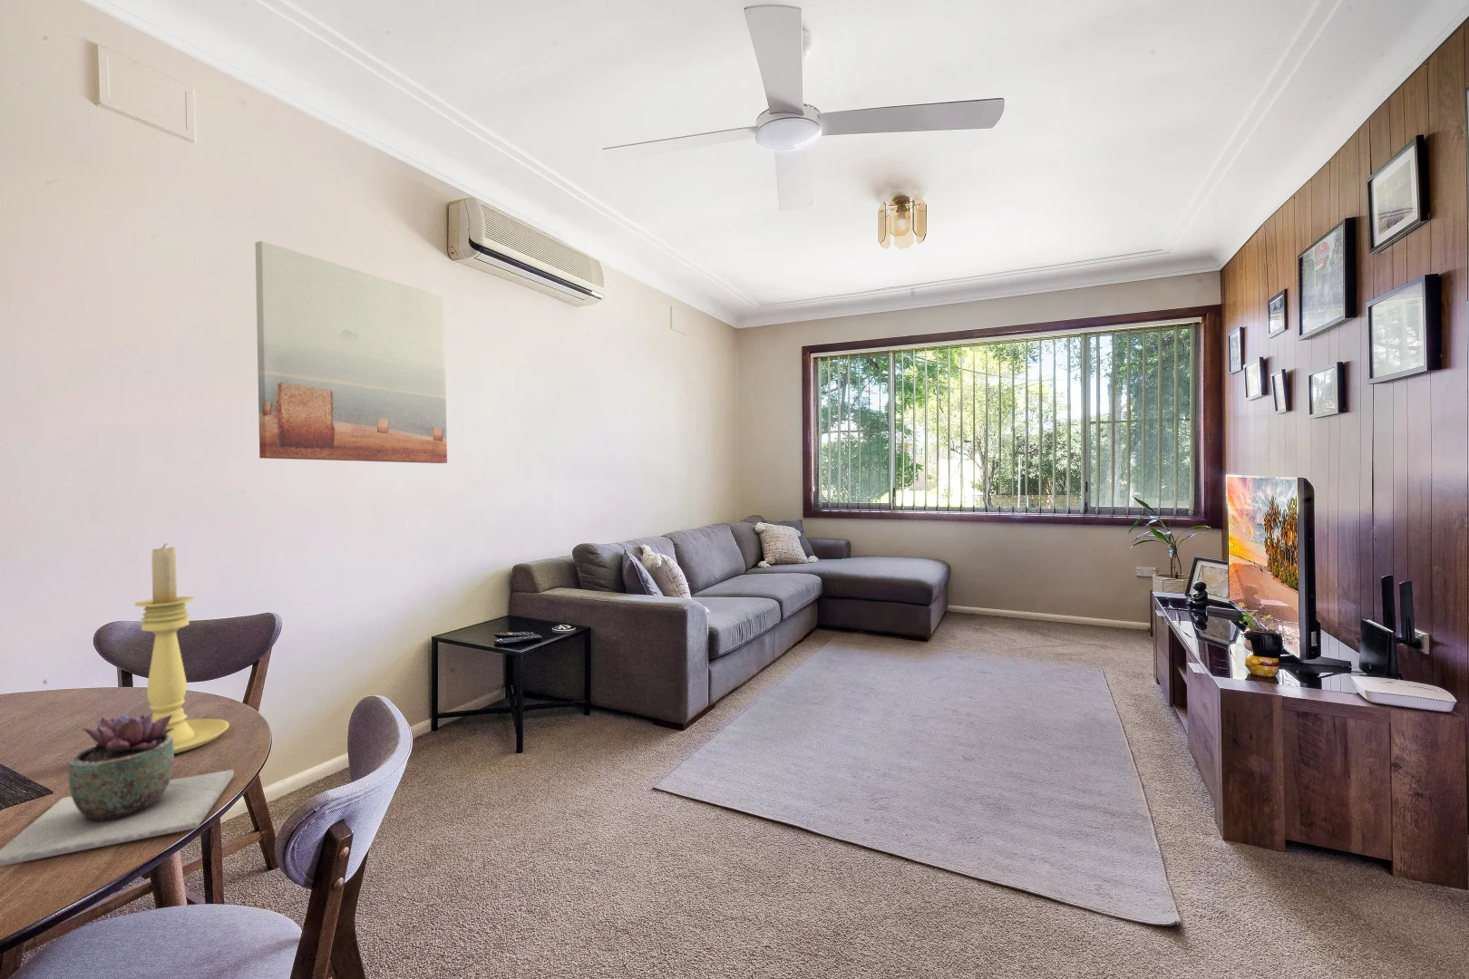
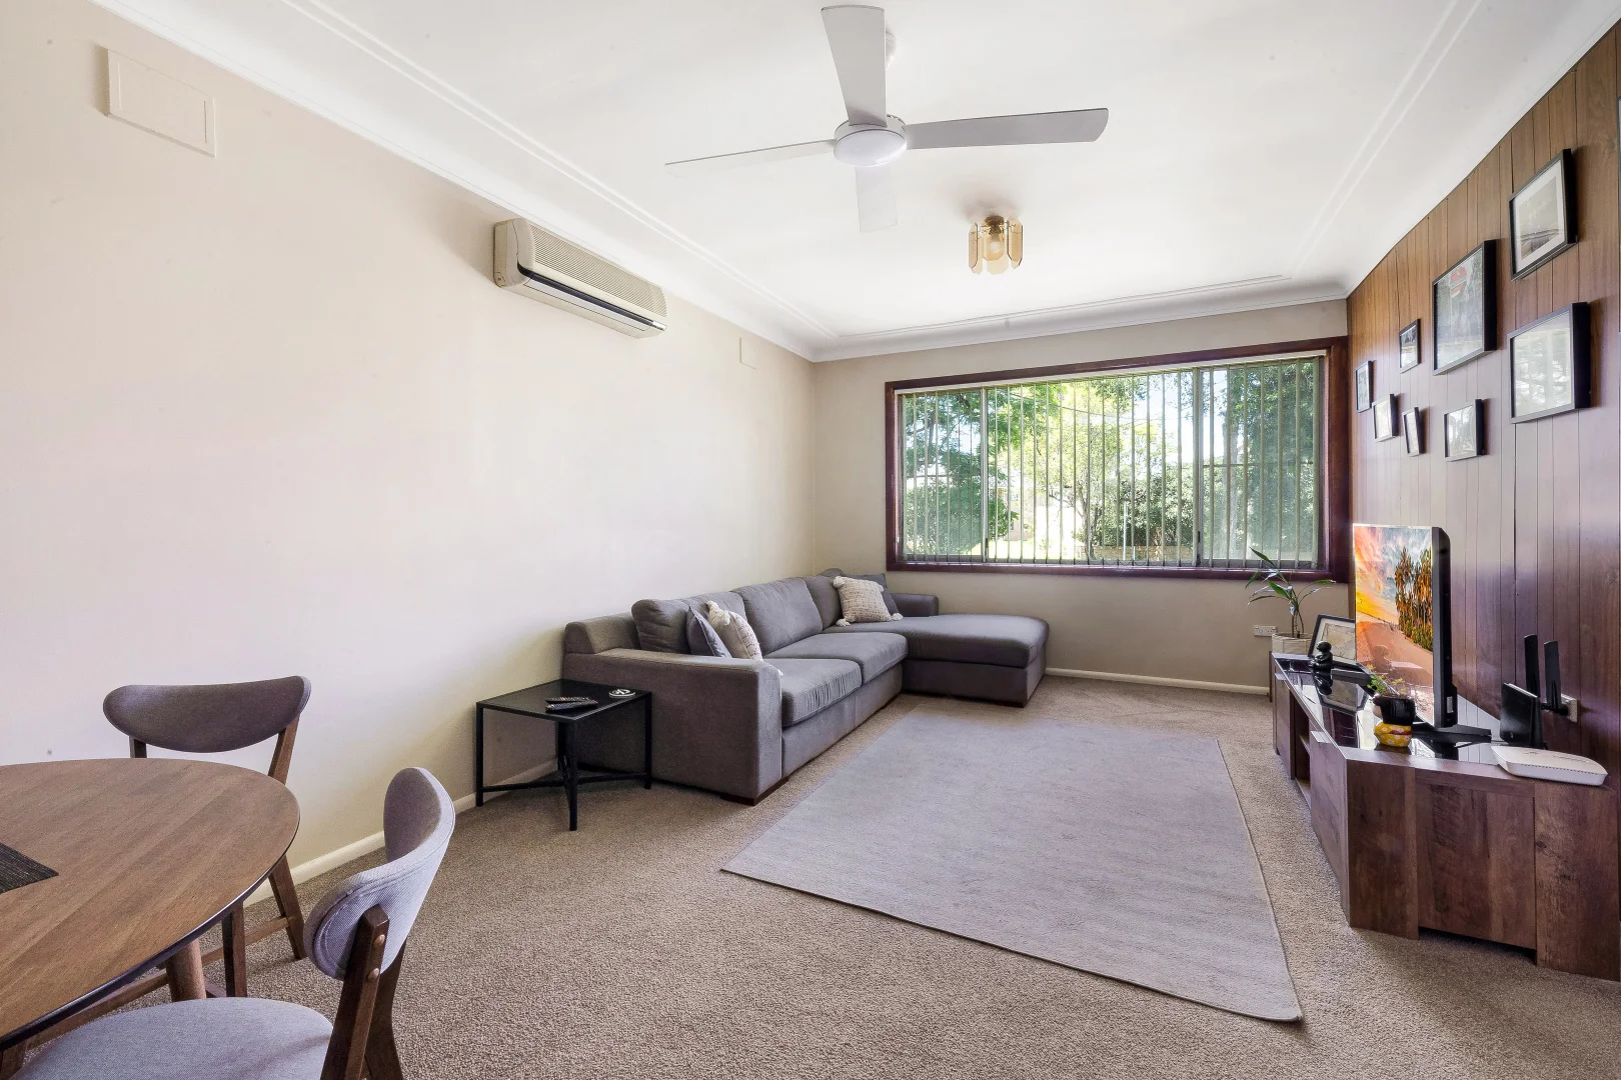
- succulent plant [0,712,235,866]
- candle holder [134,543,231,754]
- wall art [254,240,448,464]
